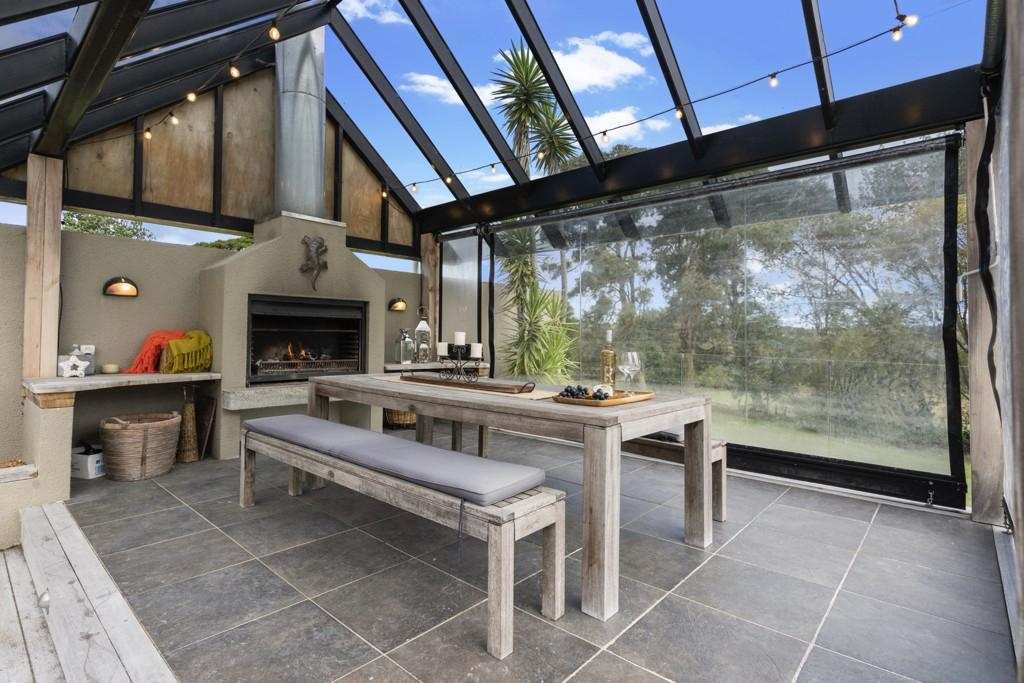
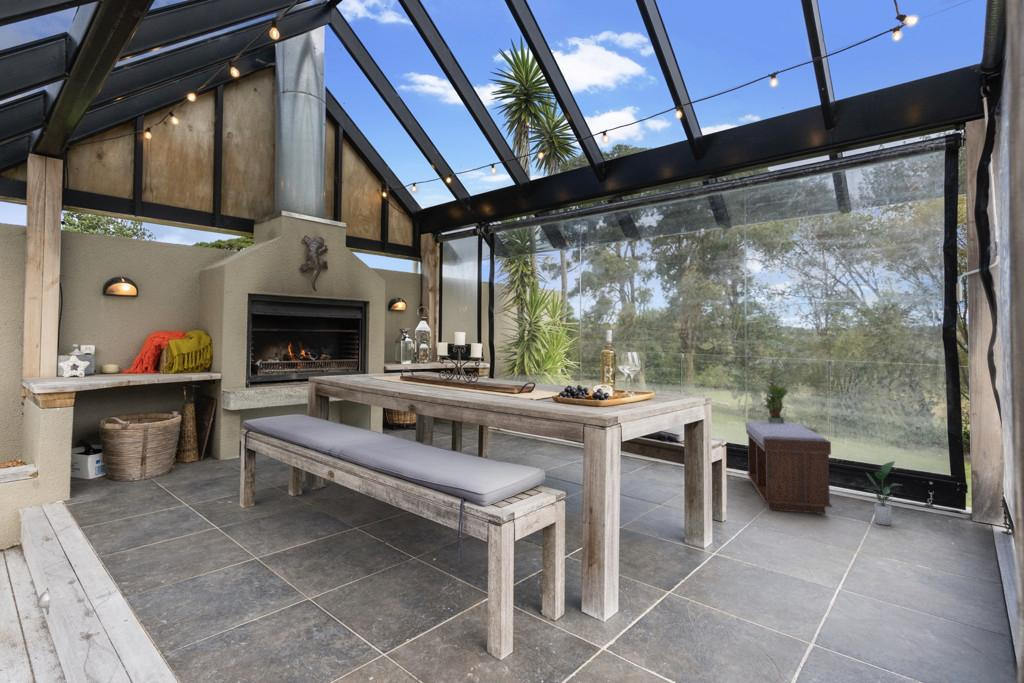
+ bench [744,420,833,515]
+ potted plant [759,380,789,424]
+ potted plant [863,460,902,526]
